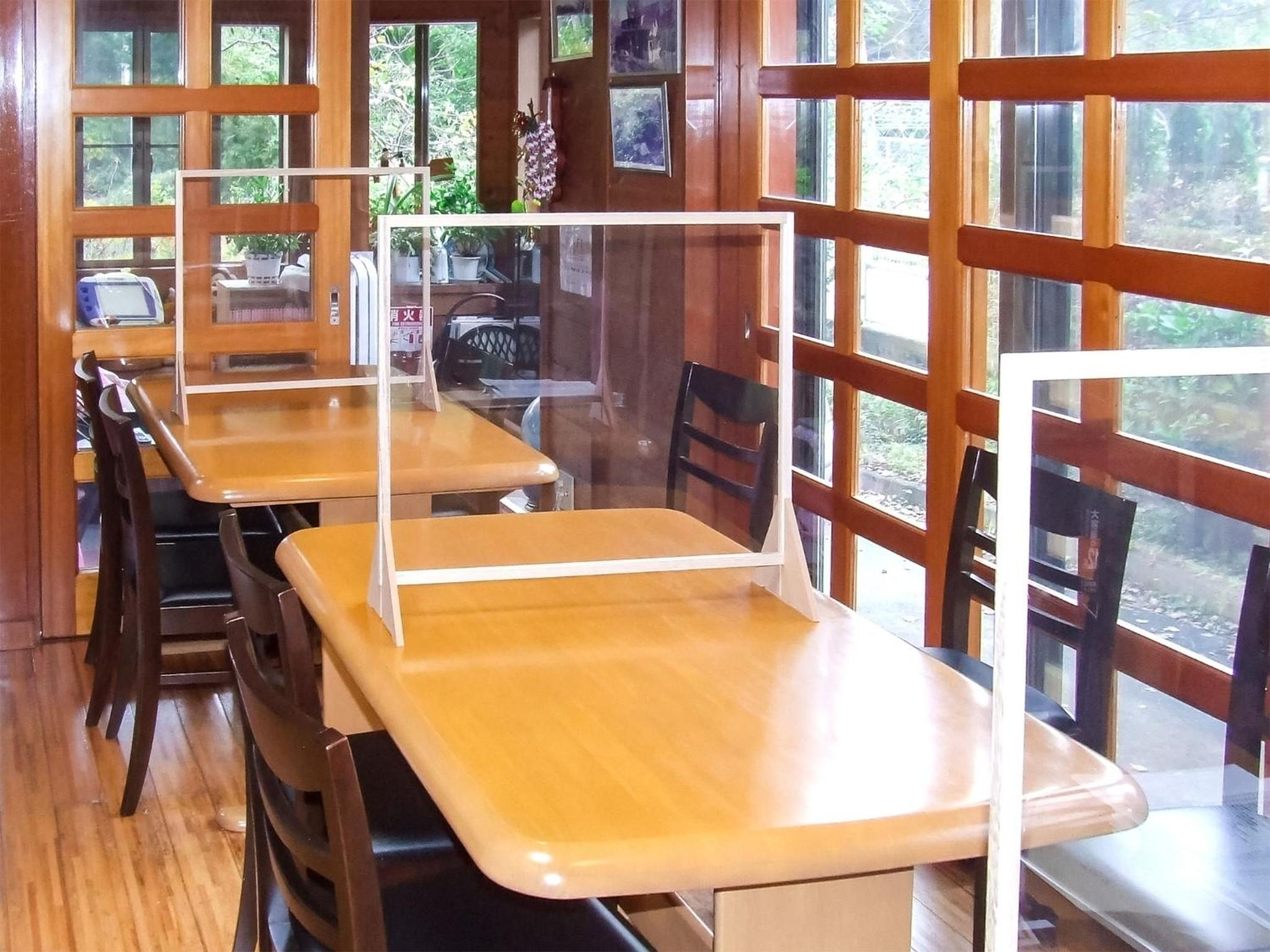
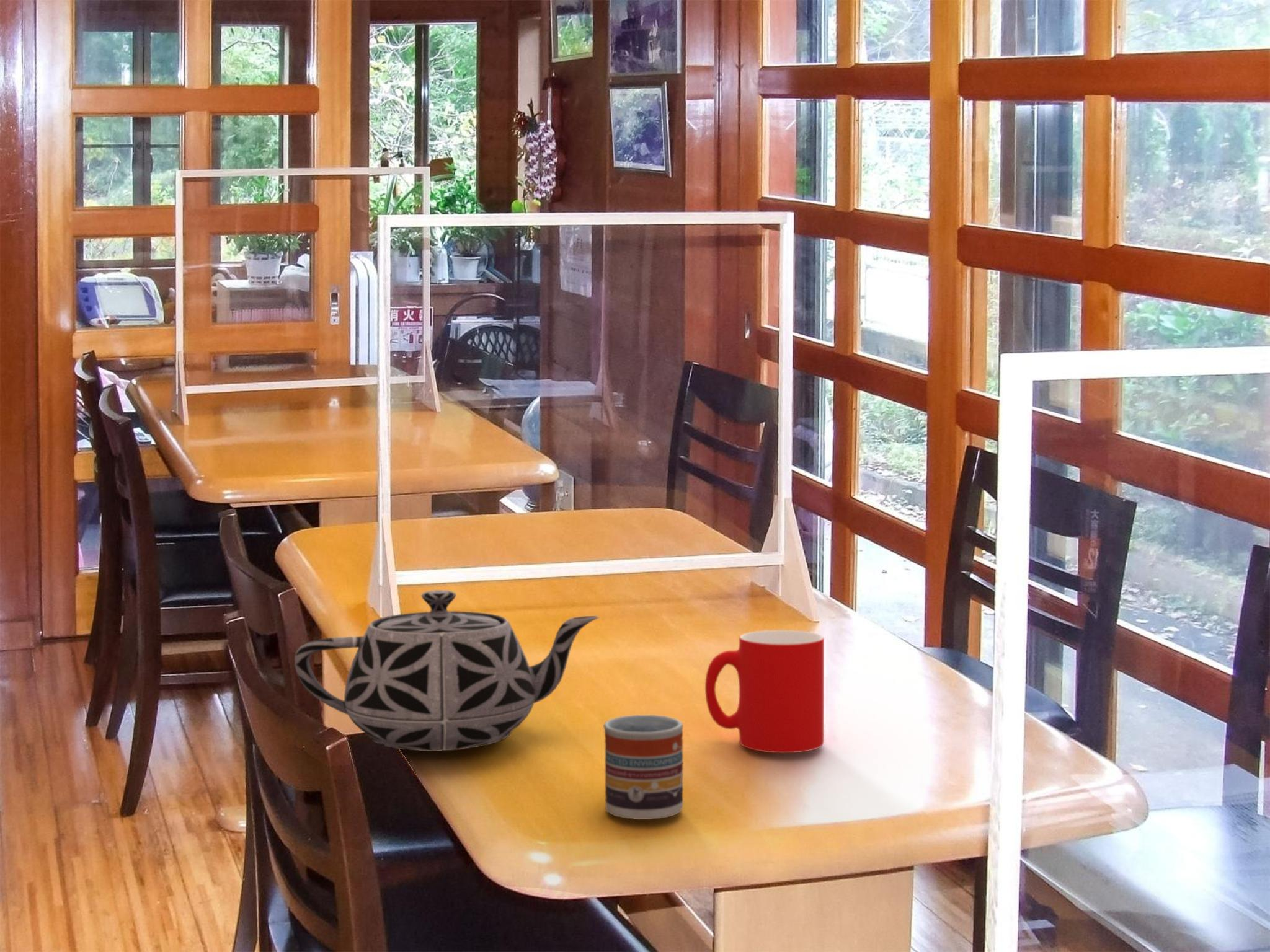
+ cup [603,715,684,820]
+ teapot [294,589,600,752]
+ cup [704,630,825,754]
